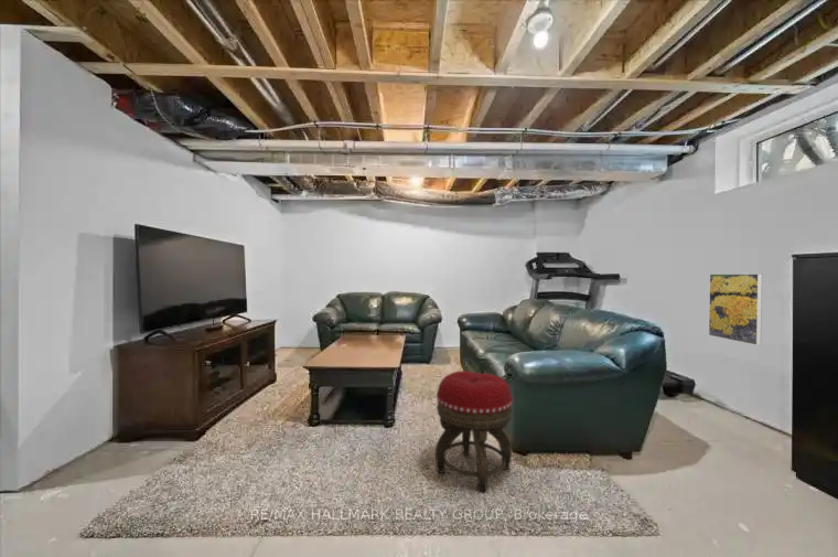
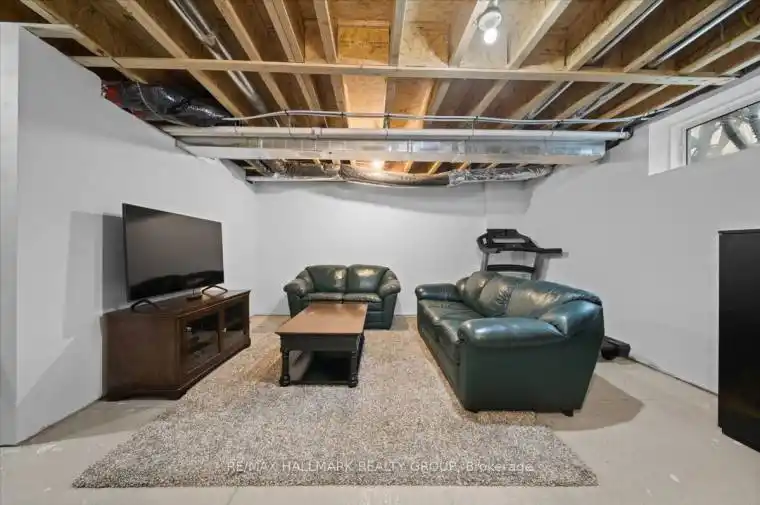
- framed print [708,272,763,346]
- footstool [434,369,514,493]
